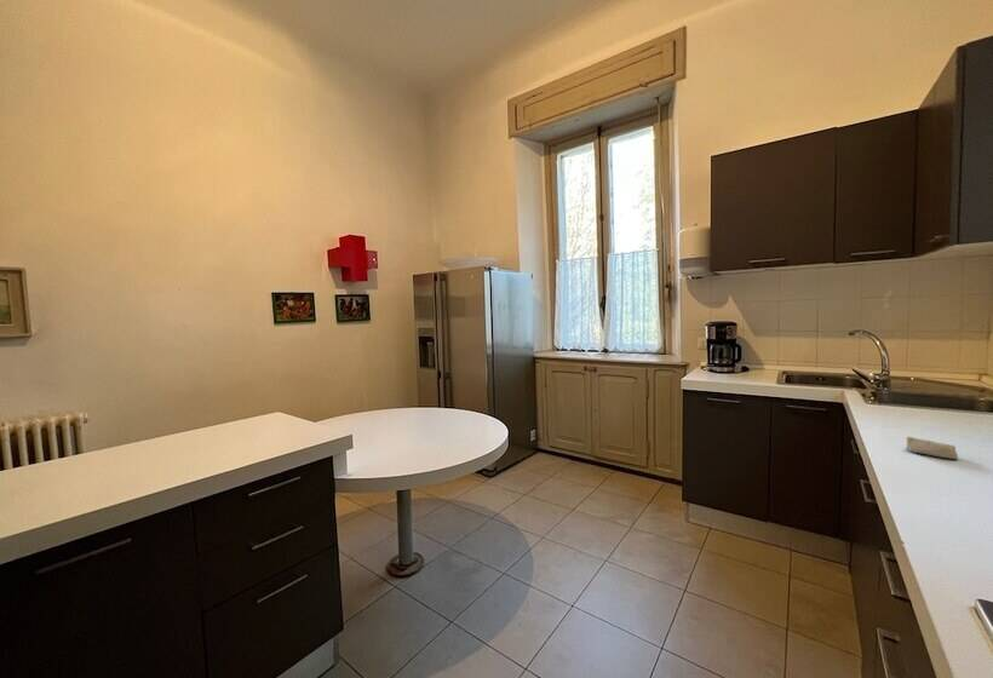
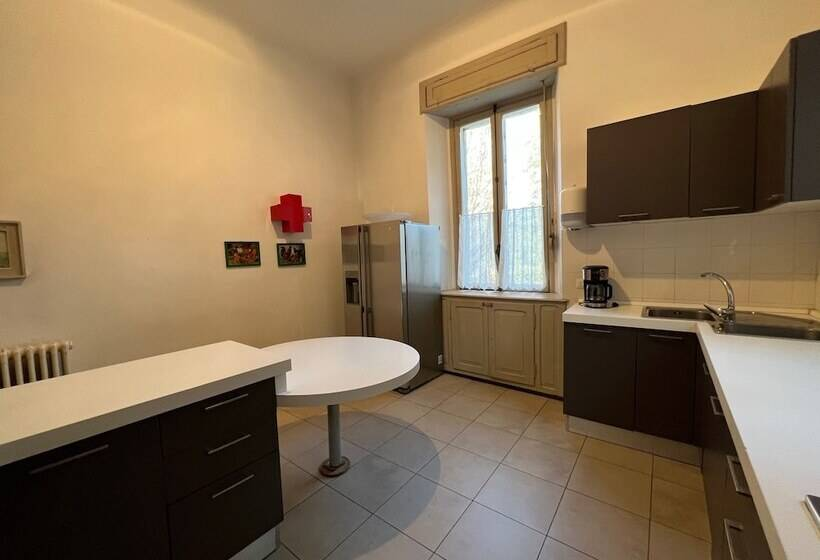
- soap bar [906,436,959,460]
